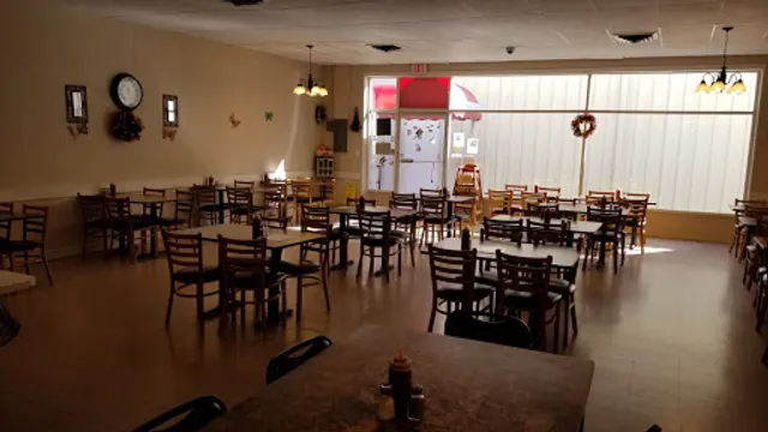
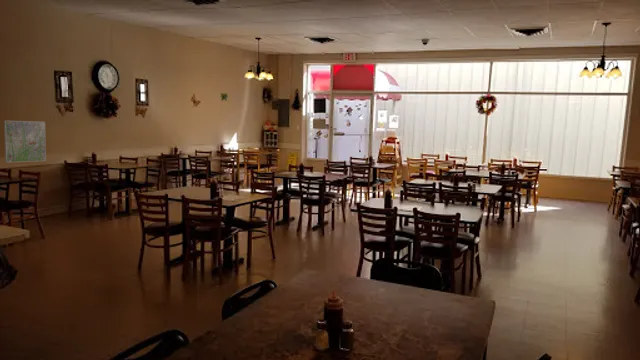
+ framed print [3,120,47,163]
